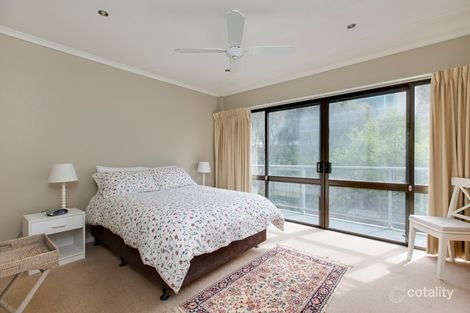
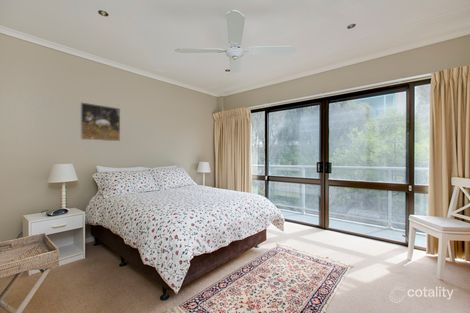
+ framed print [79,101,121,142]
